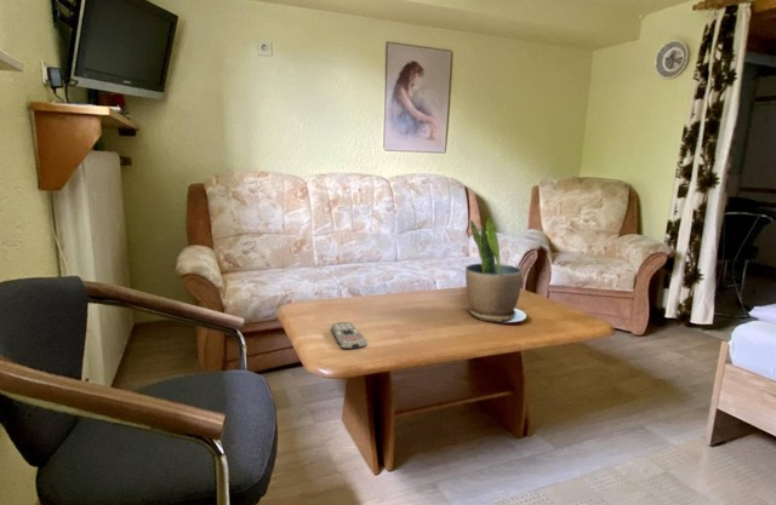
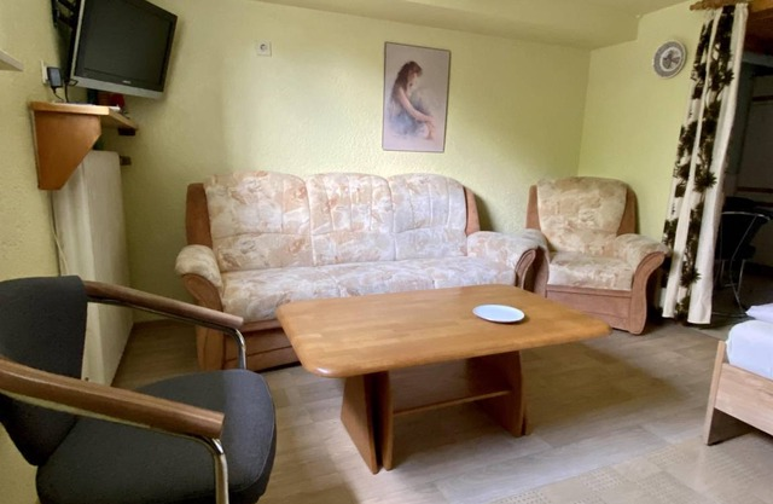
- potted plant [464,217,524,323]
- remote control [330,321,369,350]
